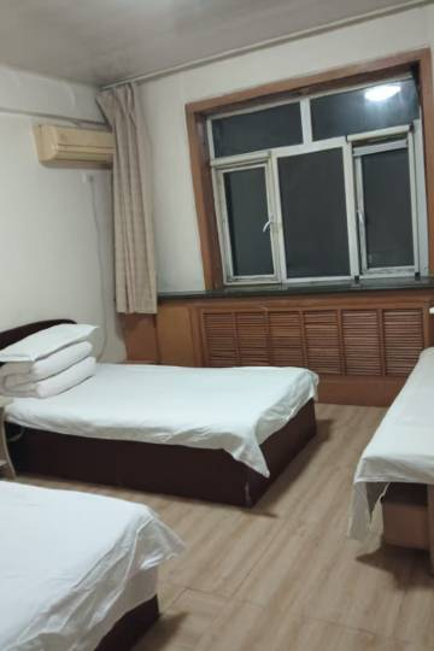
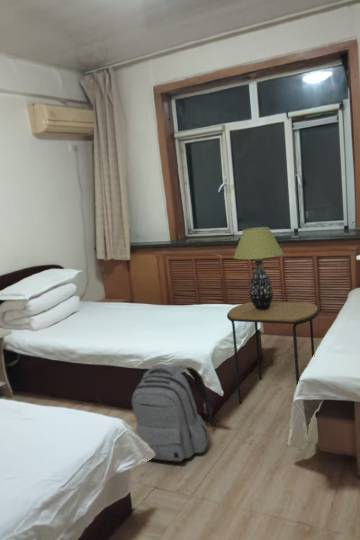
+ backpack [131,363,217,462]
+ side table [226,301,321,404]
+ table lamp [232,226,285,310]
